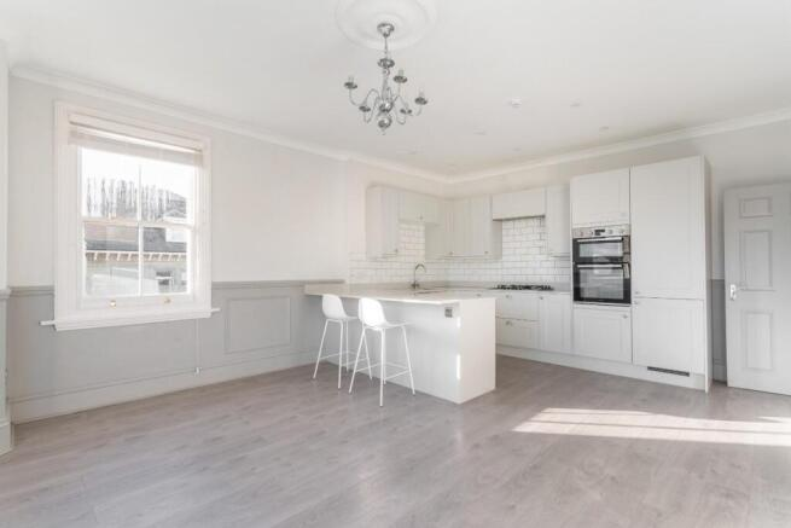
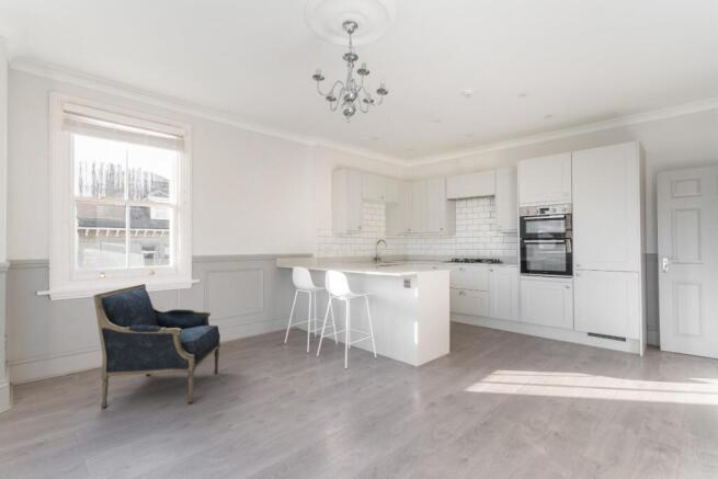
+ armchair [93,283,221,409]
